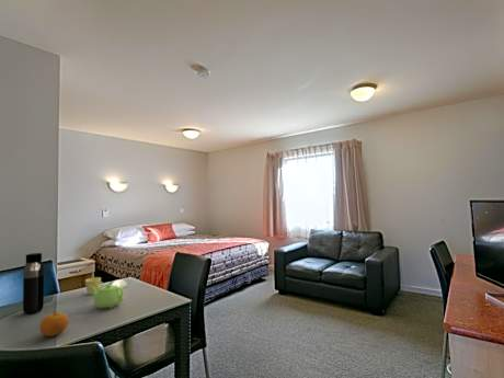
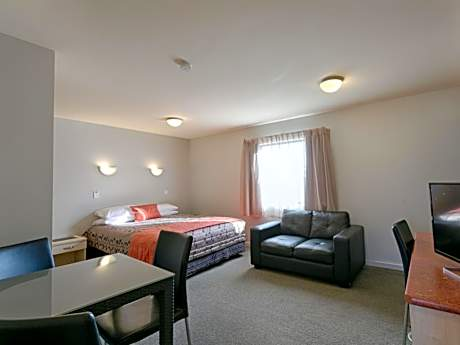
- teapot [90,283,125,310]
- cup [84,276,104,296]
- water bottle [22,252,45,316]
- fruit [38,309,69,337]
